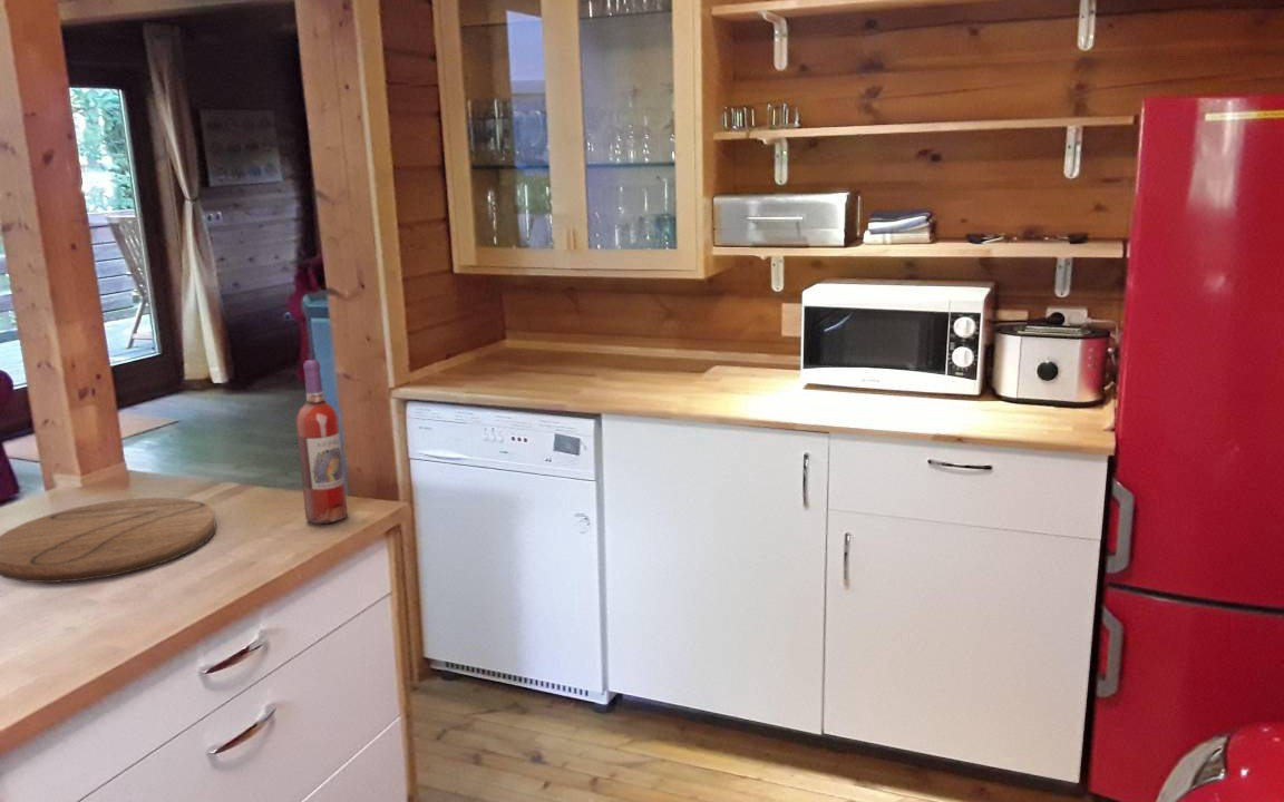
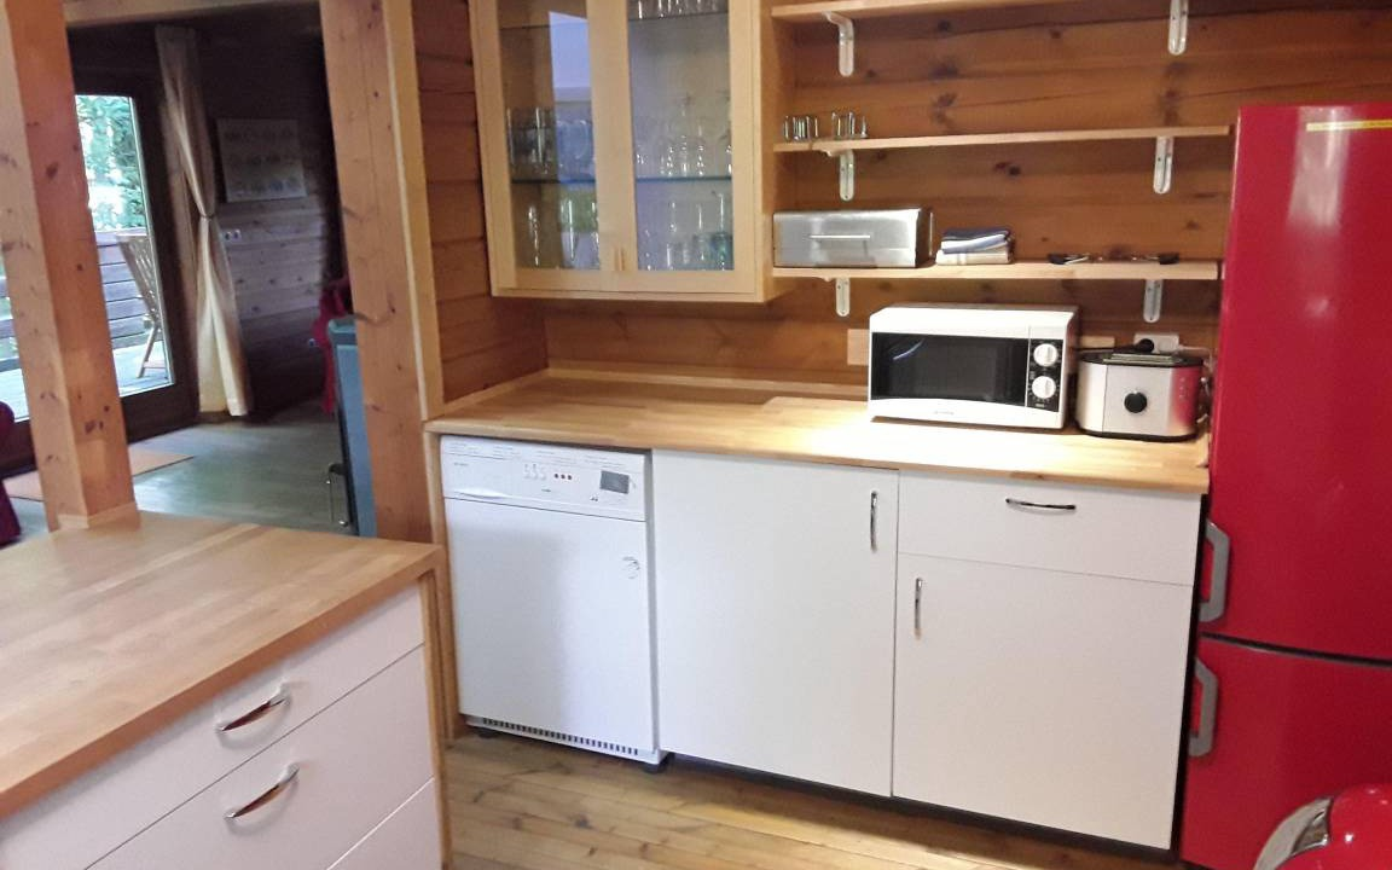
- cutting board [0,497,216,584]
- wine bottle [295,359,349,525]
